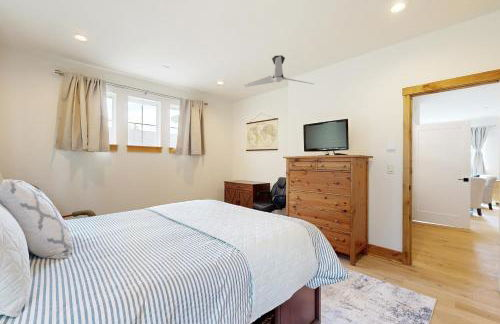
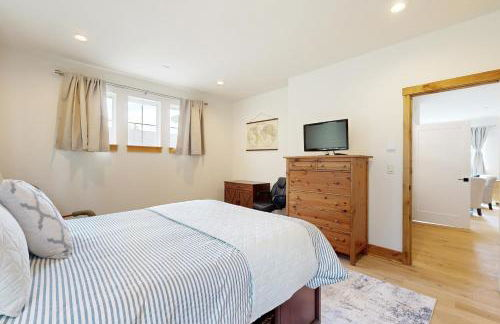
- ceiling fan [243,54,314,88]
